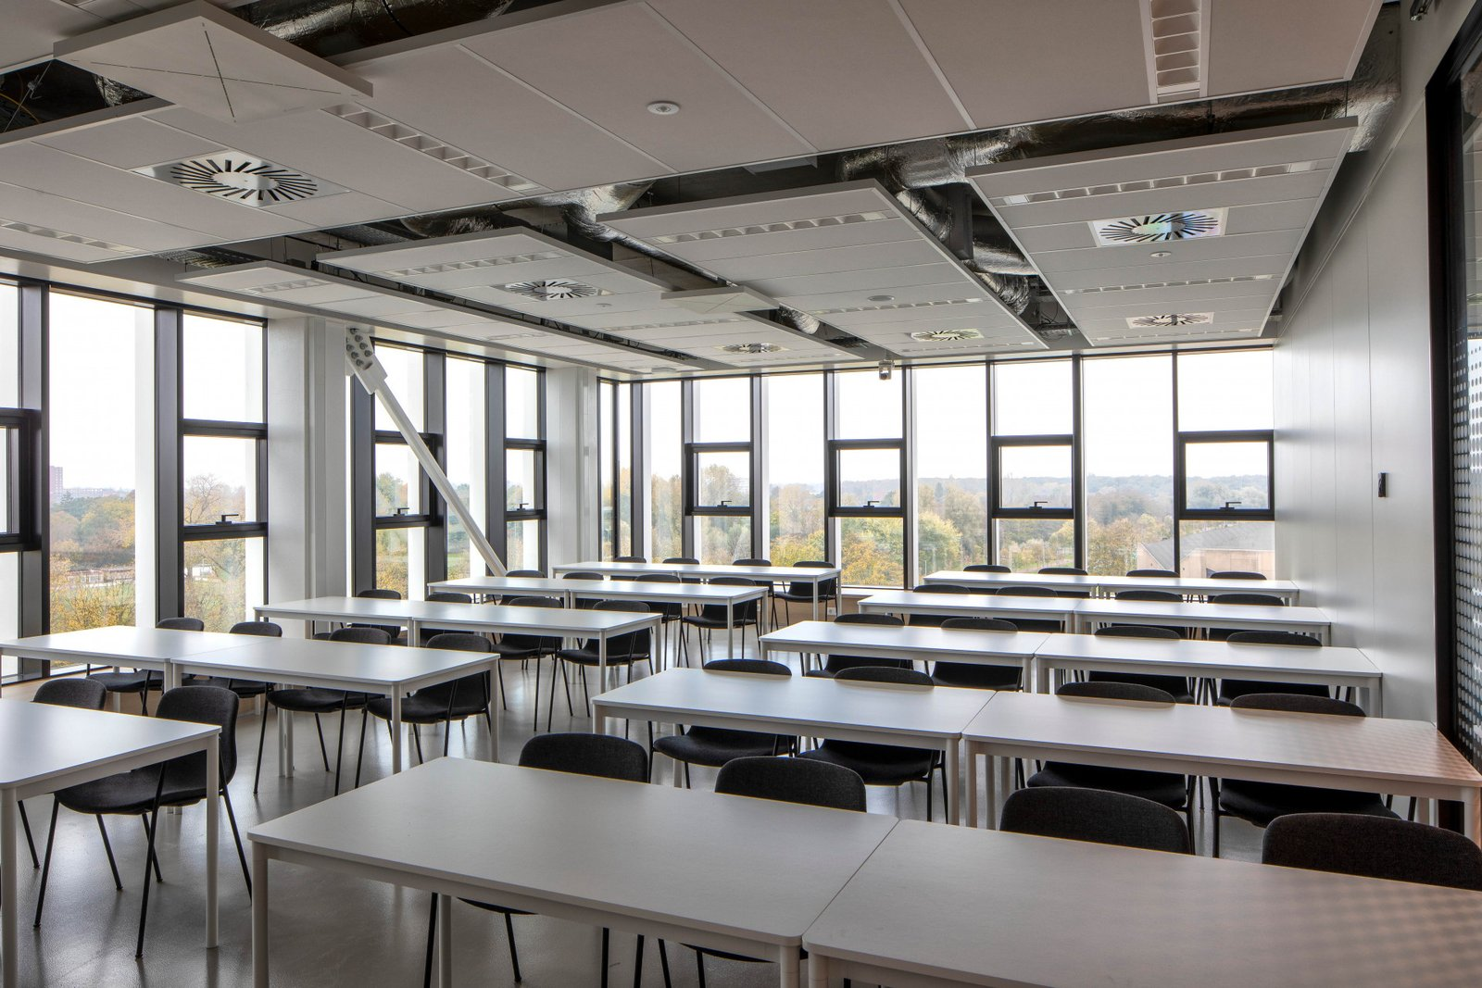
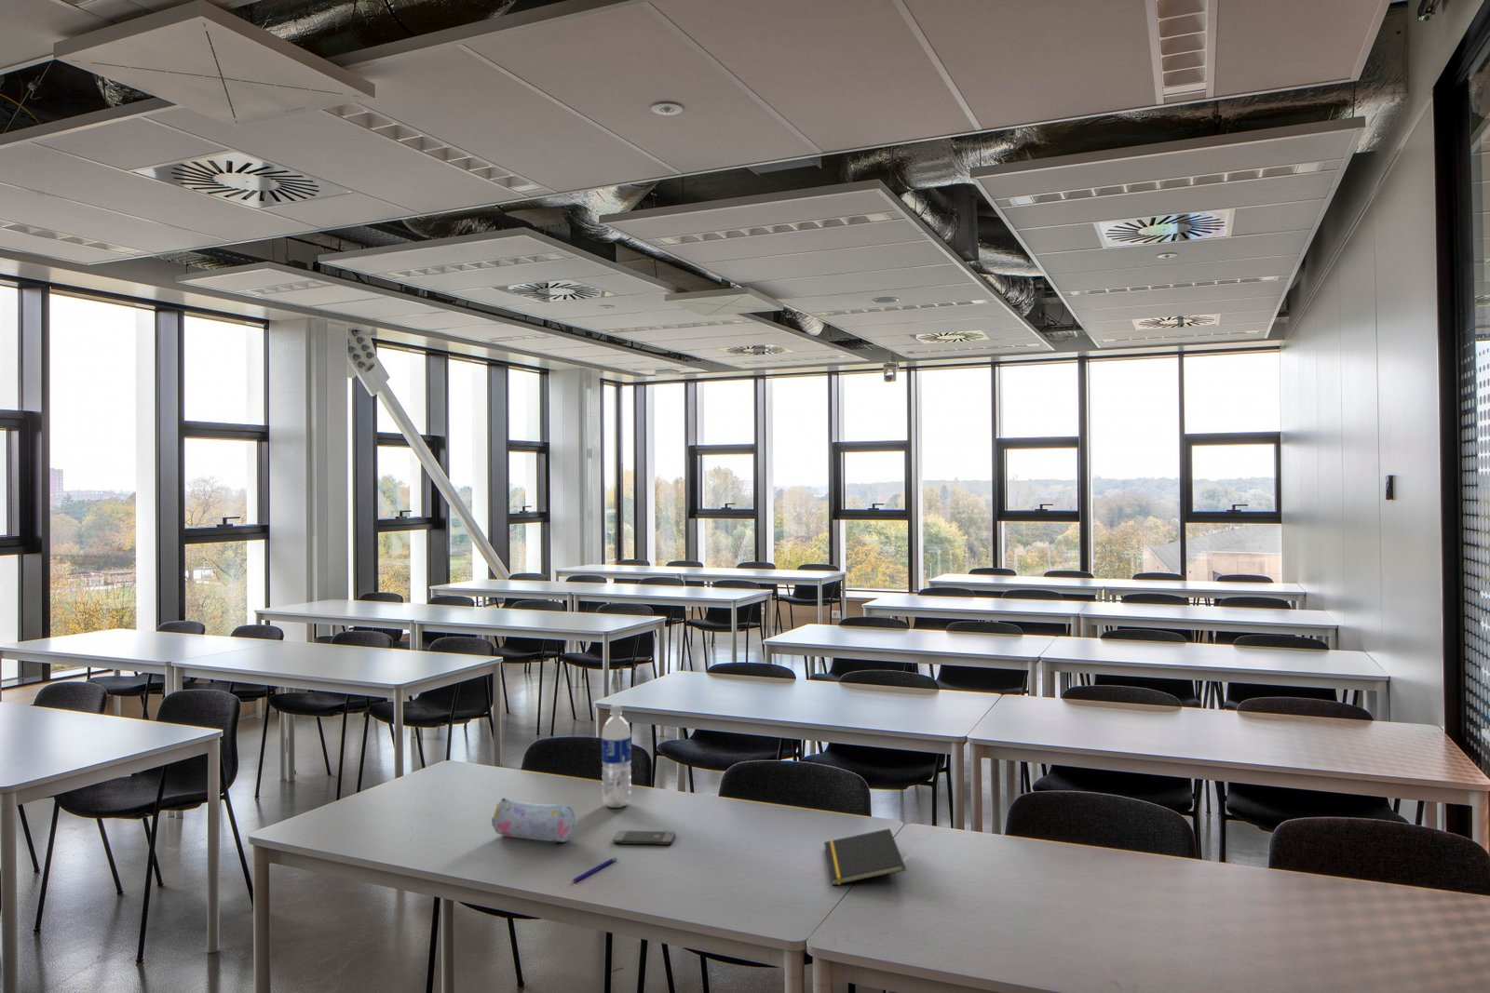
+ pen [572,857,618,883]
+ notepad [824,828,906,885]
+ pencil case [491,797,575,843]
+ water bottle [601,704,632,809]
+ smartphone [613,829,677,846]
